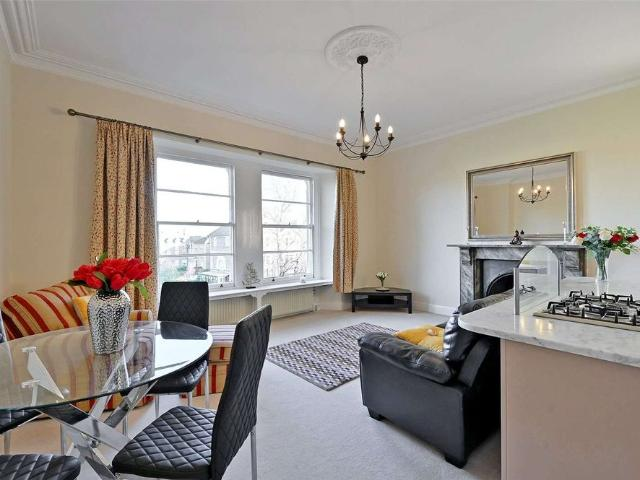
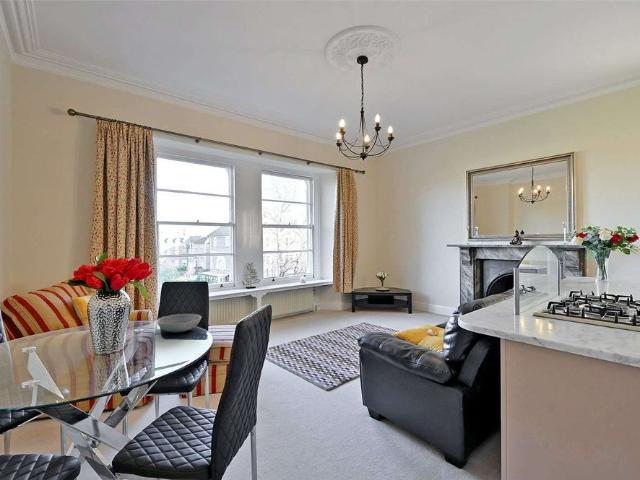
+ dish [156,313,202,333]
